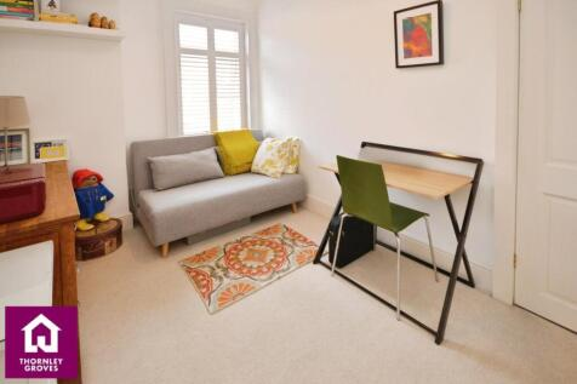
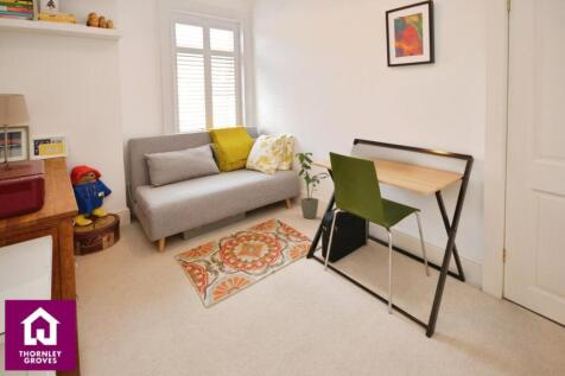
+ house plant [294,152,330,219]
